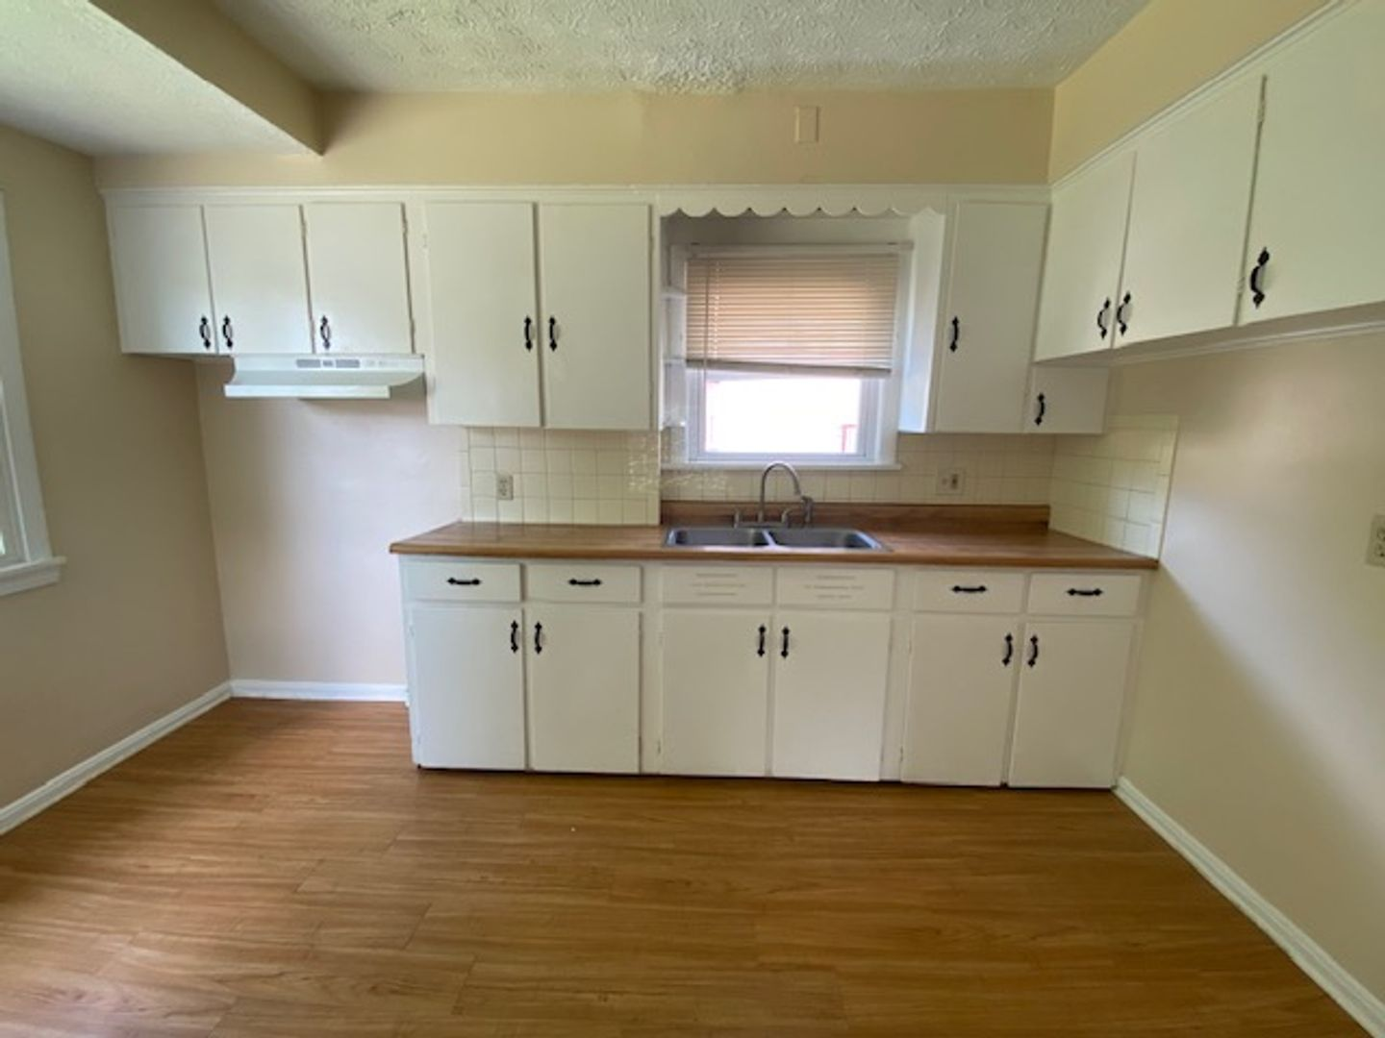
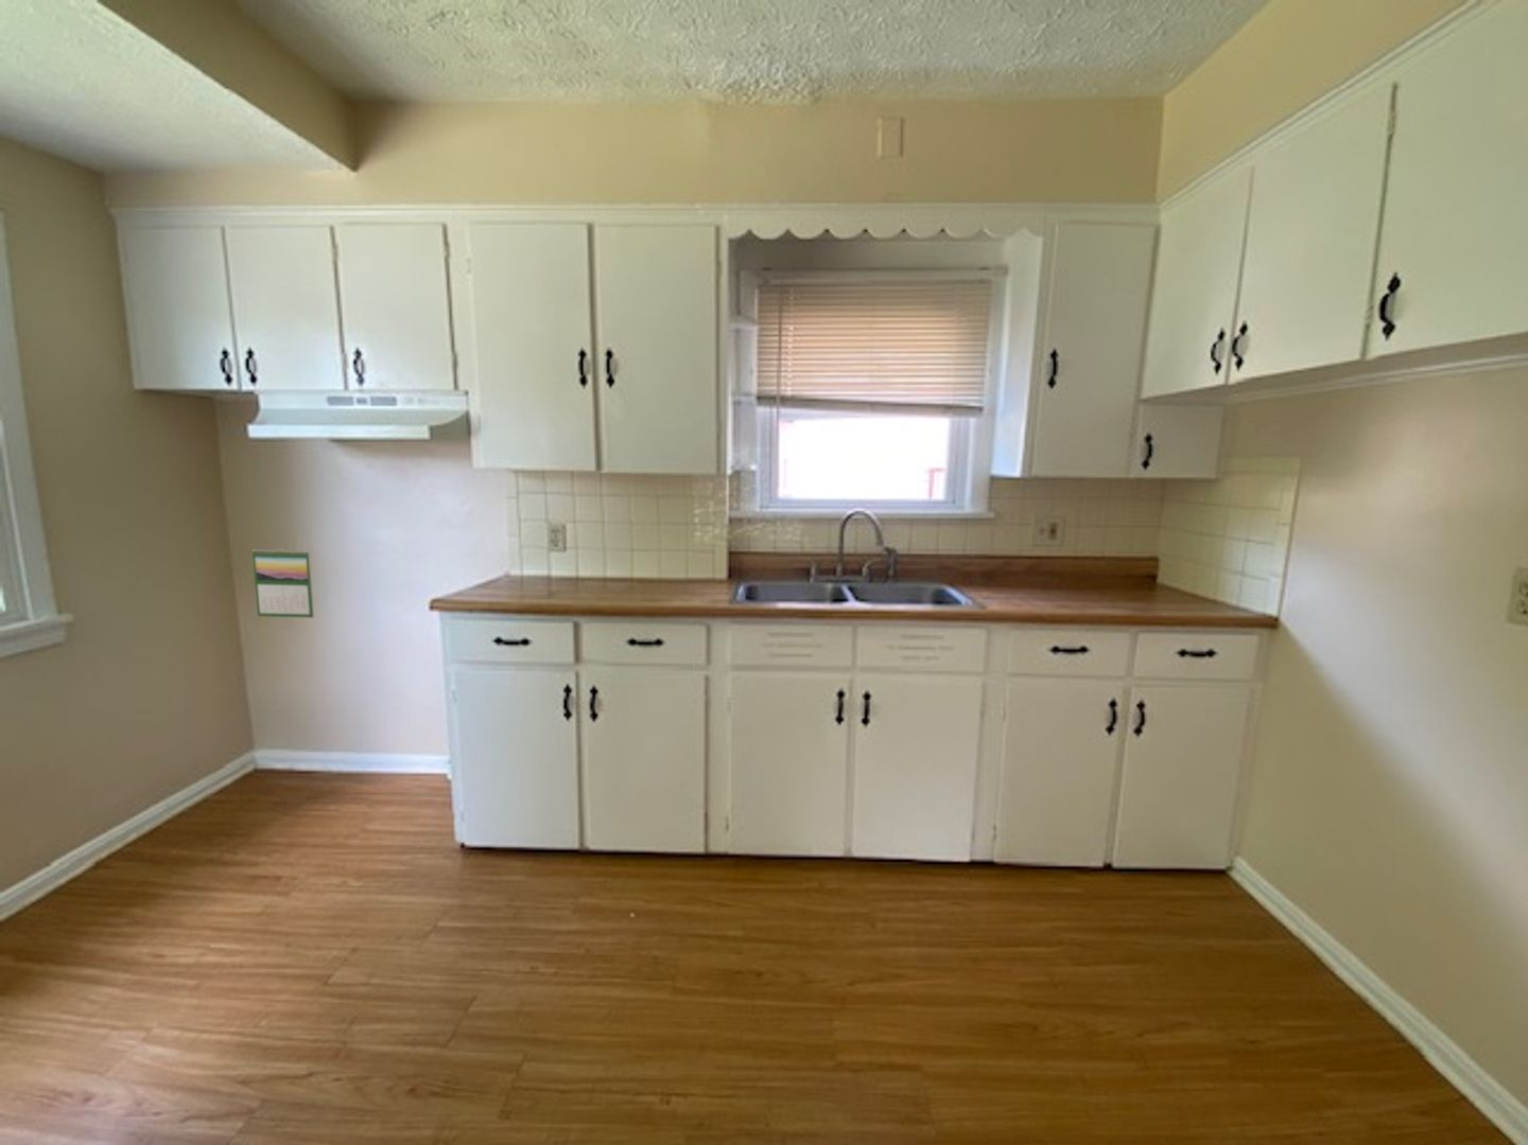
+ calendar [251,548,315,619]
